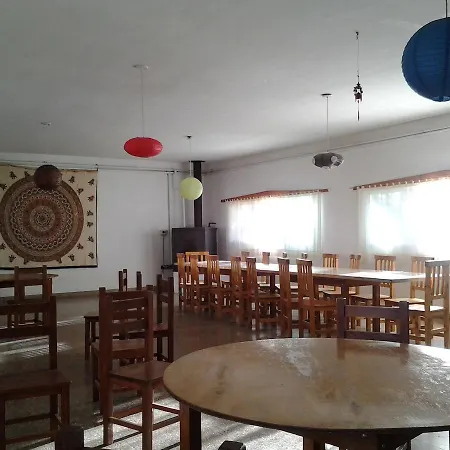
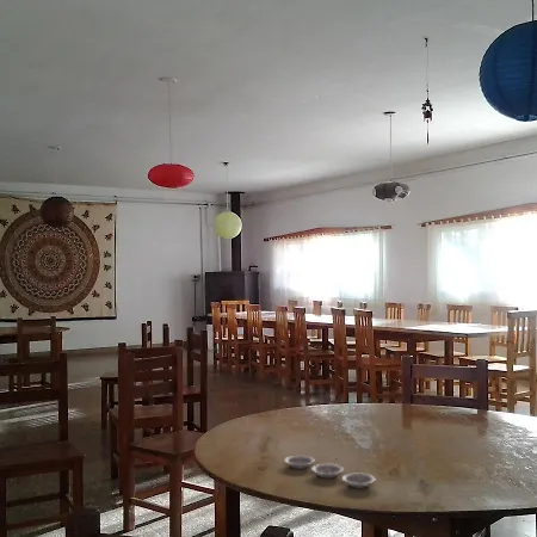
+ plate [284,455,376,489]
